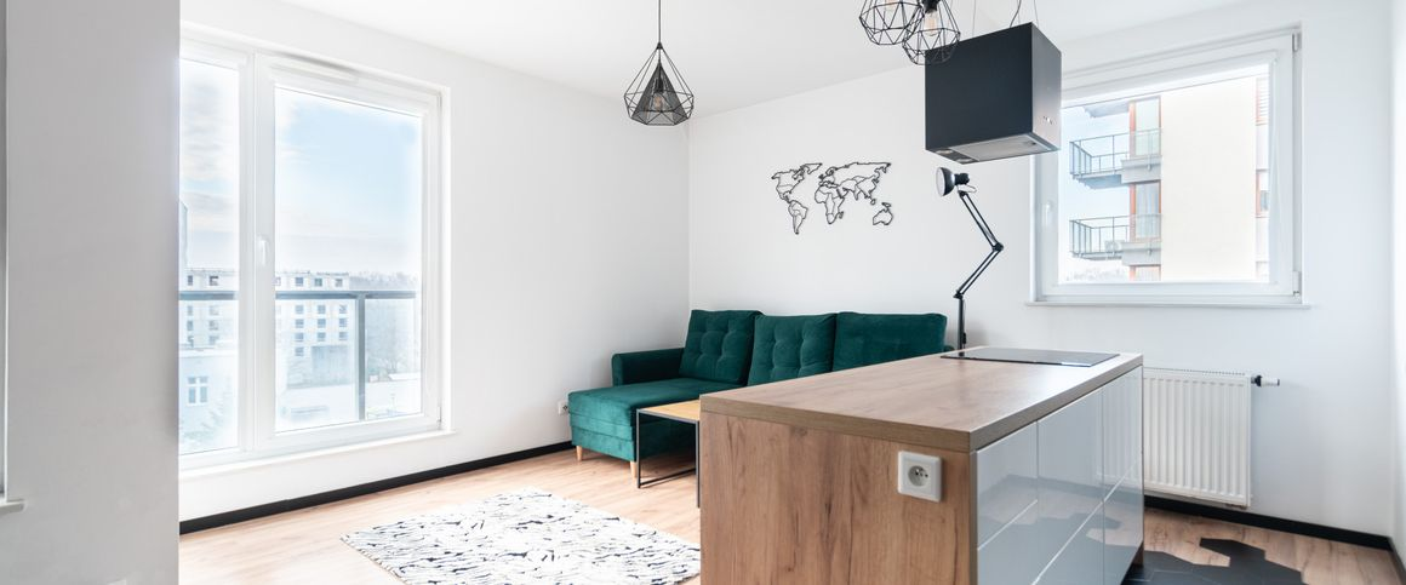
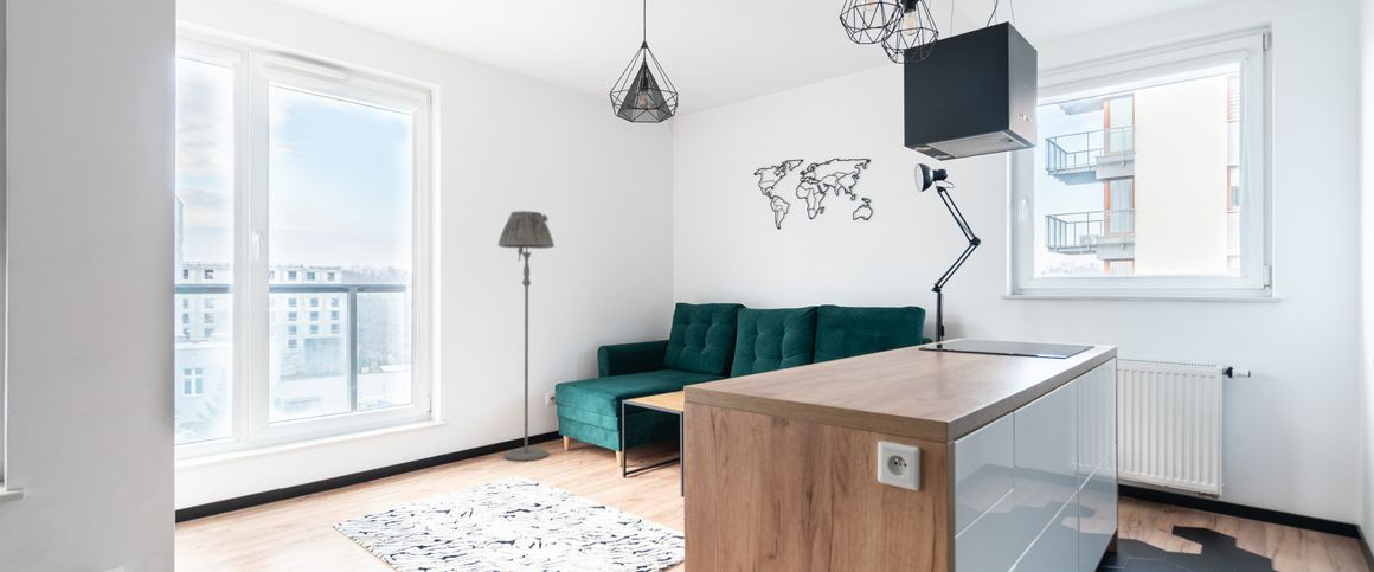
+ floor lamp [497,210,556,462]
